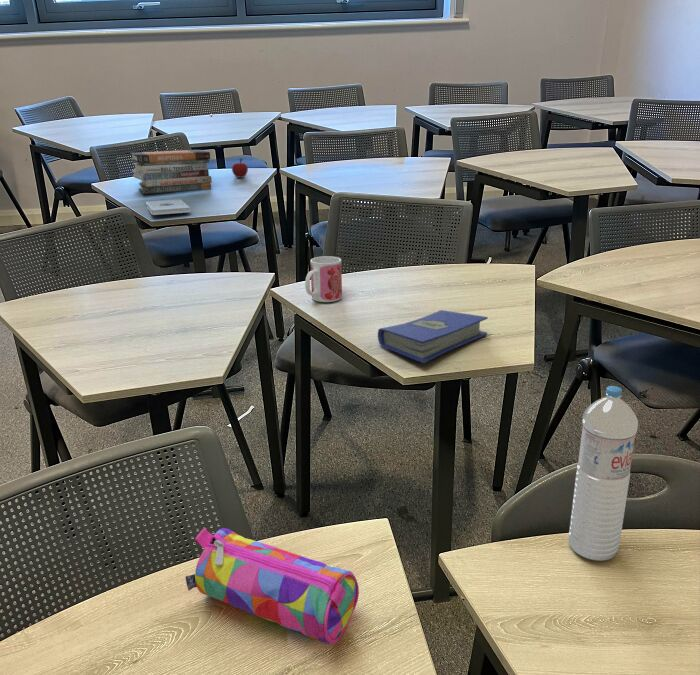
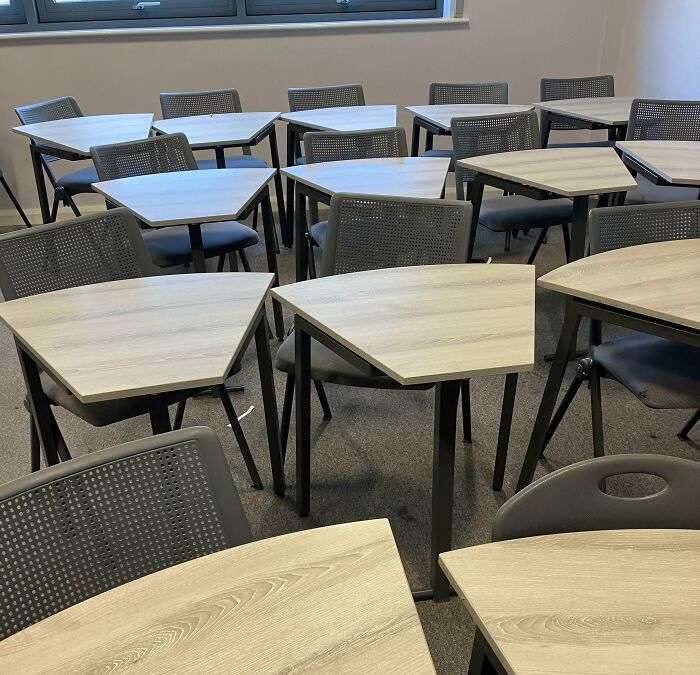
- notepad [145,198,191,216]
- book stack [129,149,213,195]
- hardcover book [377,309,489,364]
- apple [231,157,249,179]
- mug [304,255,343,303]
- water bottle [568,385,639,562]
- pencil case [185,527,360,646]
